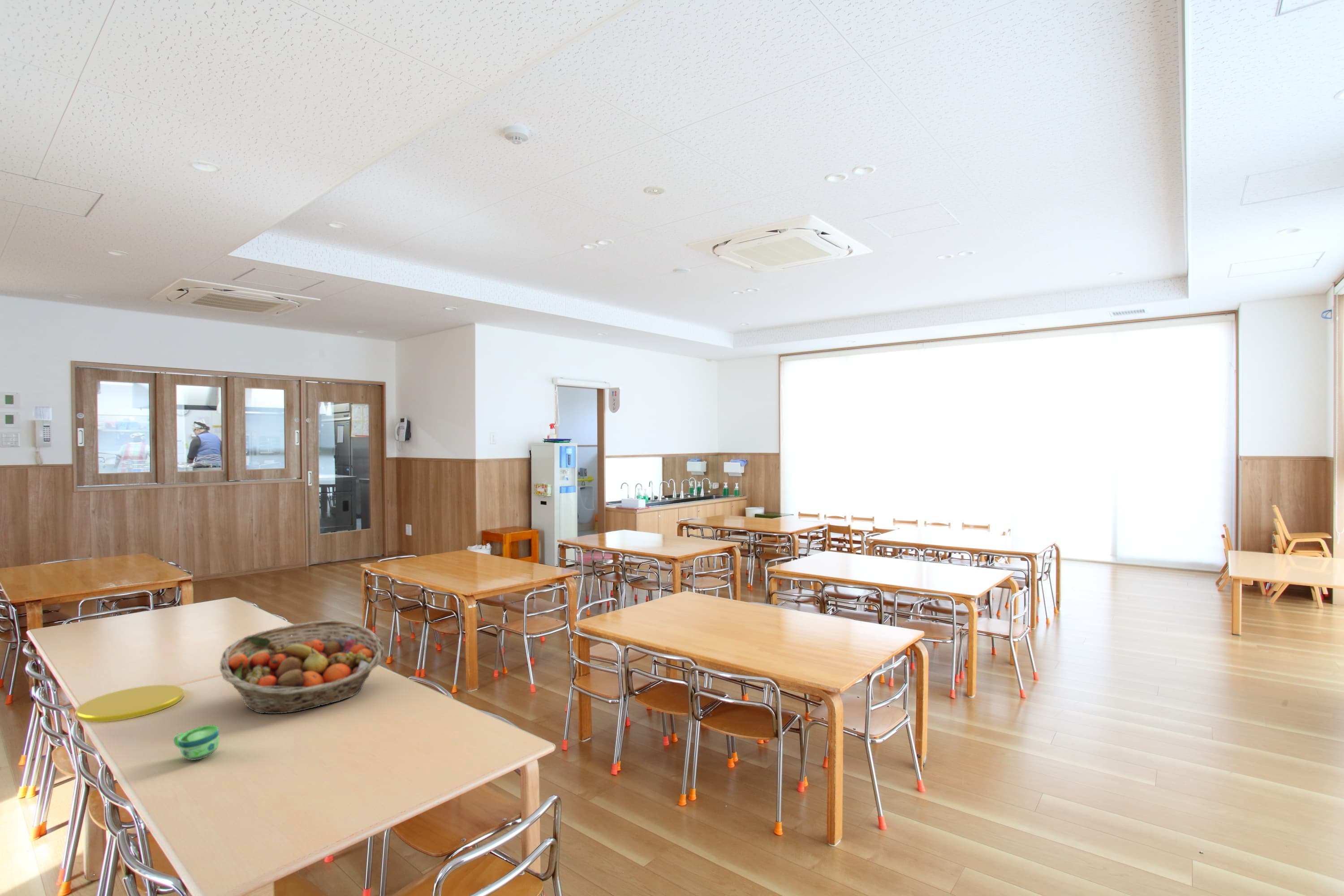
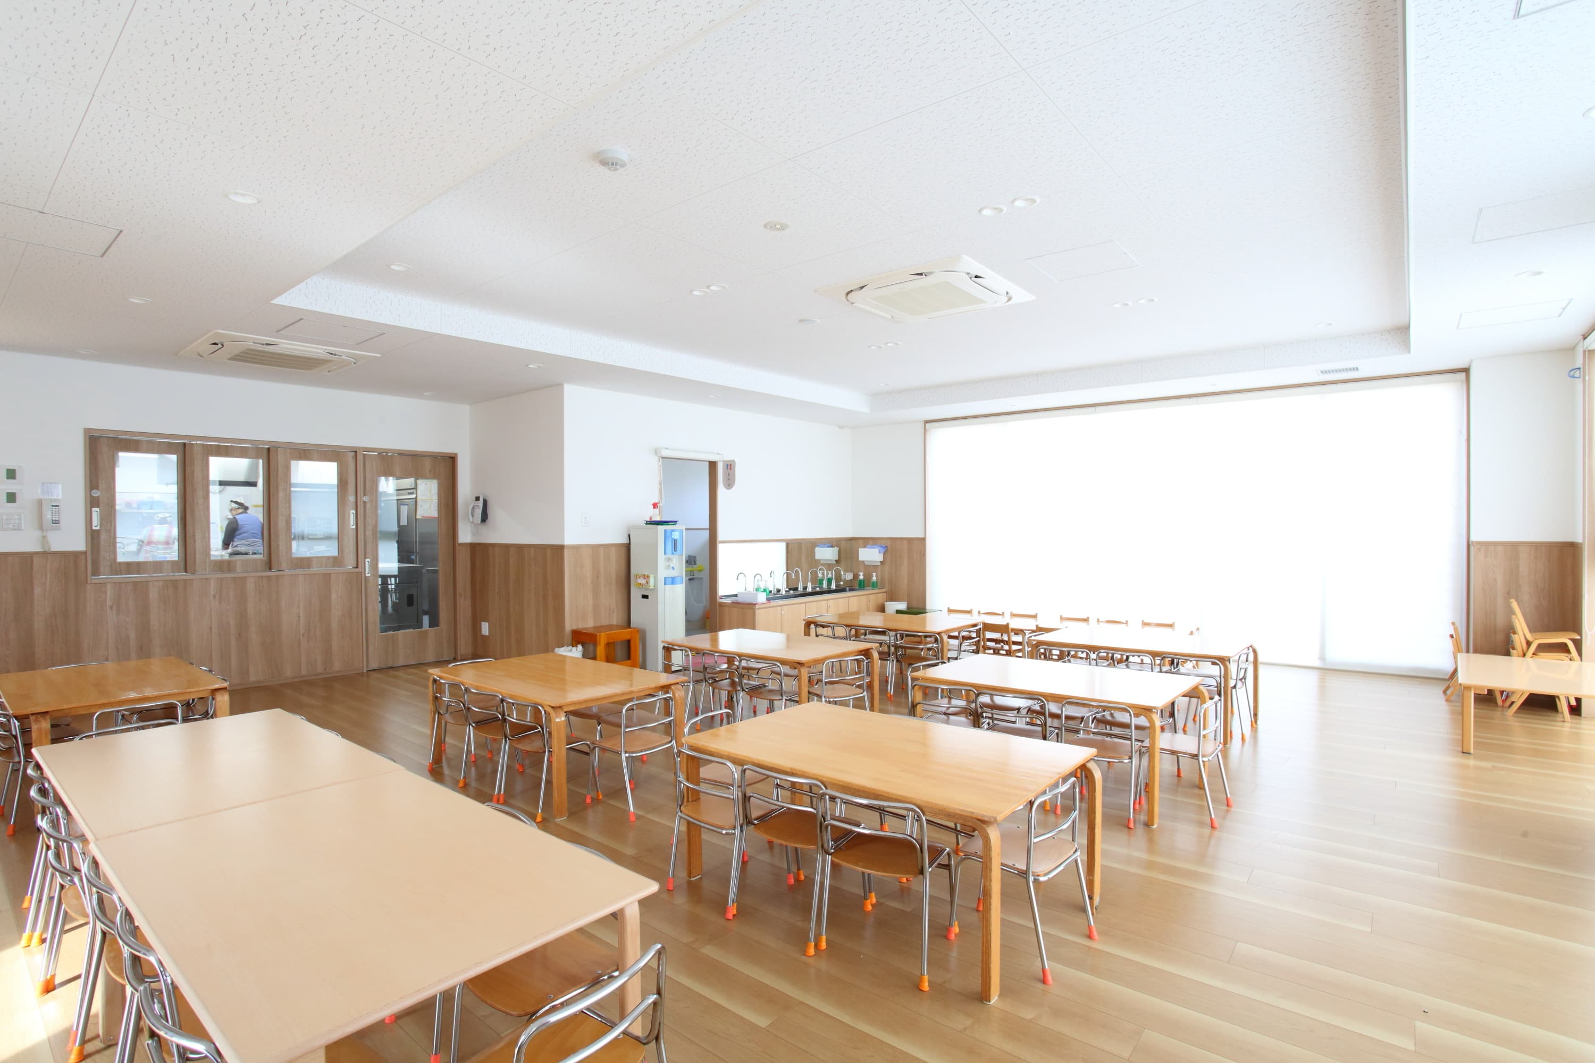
- plate [75,685,184,723]
- fruit basket [219,620,385,714]
- cup [172,725,220,761]
